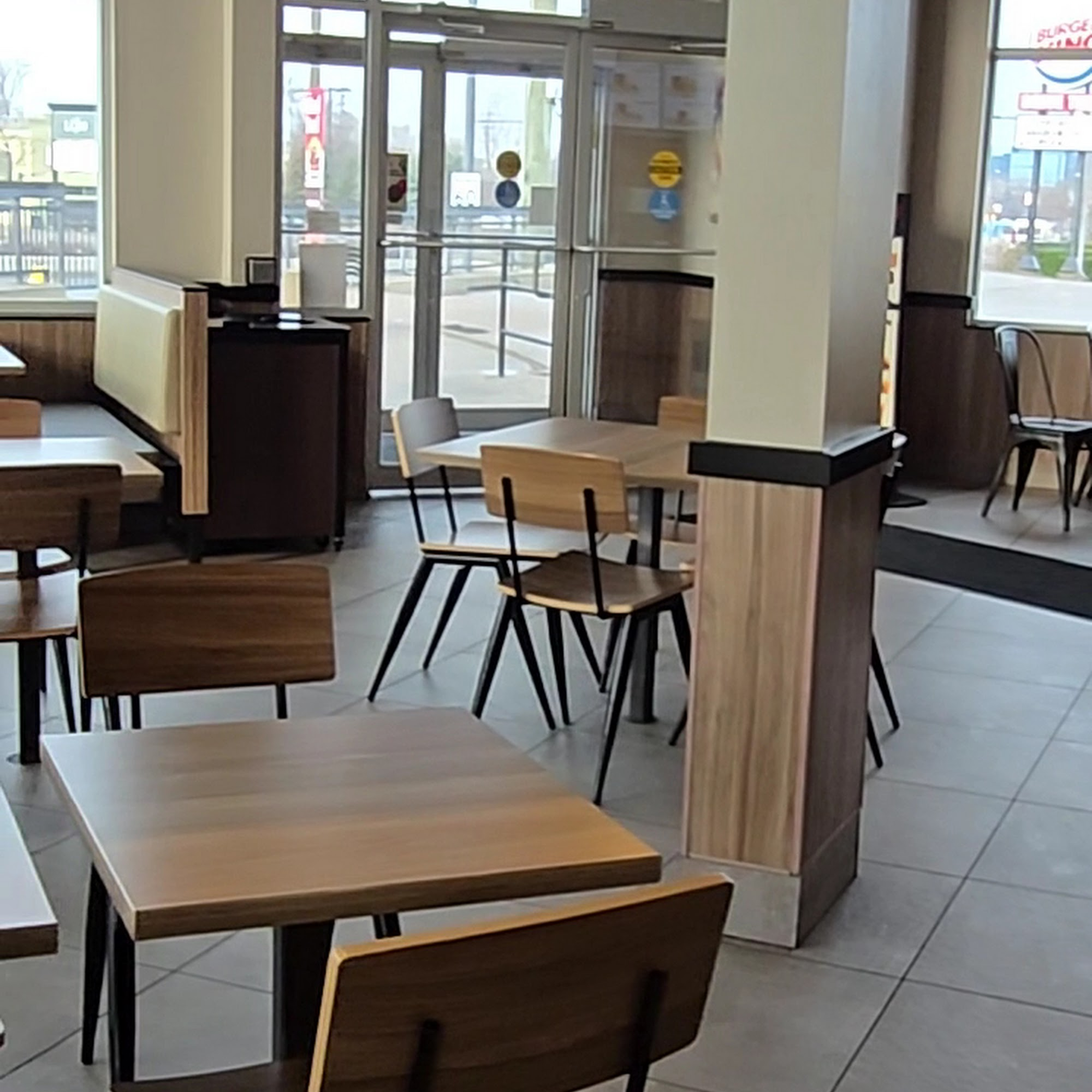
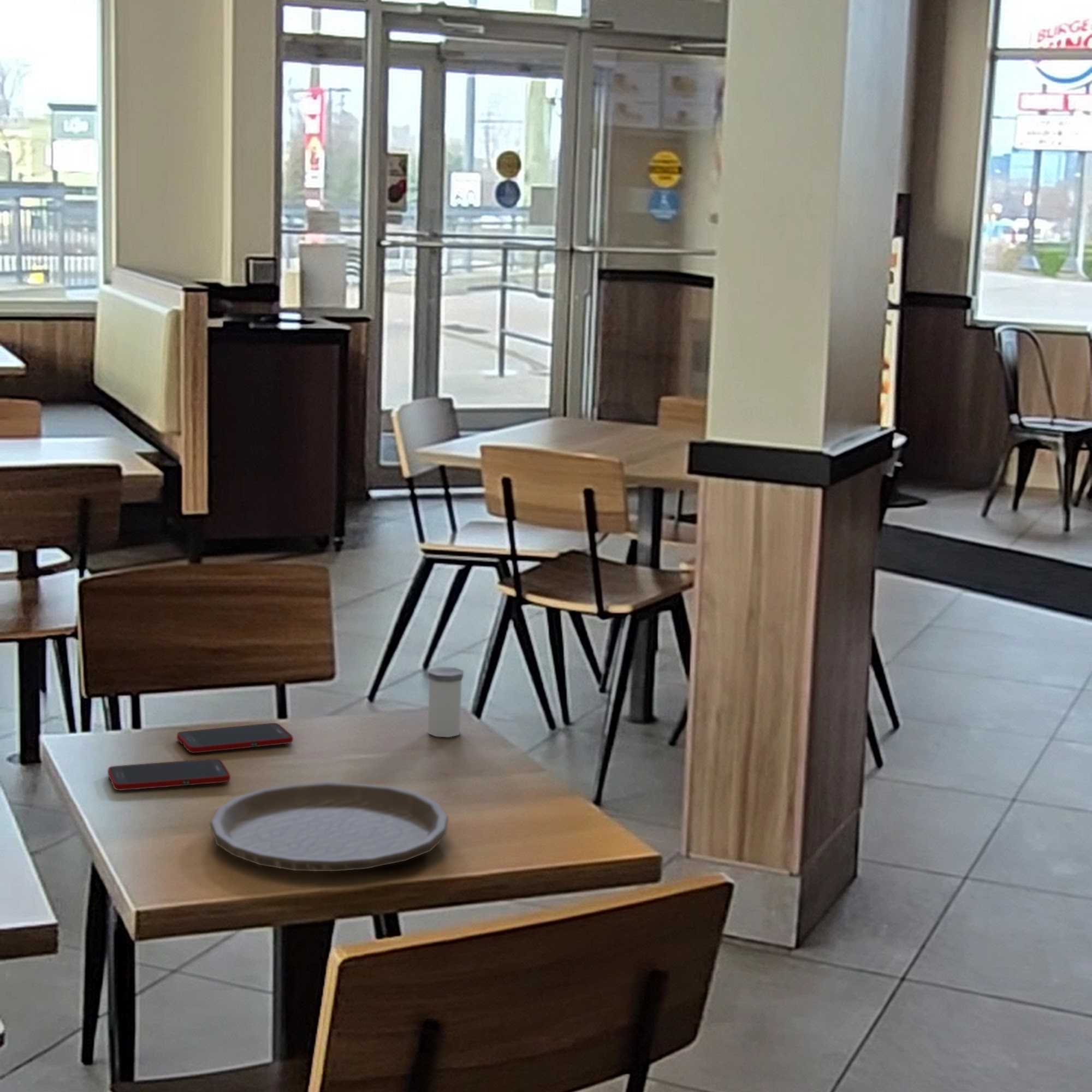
+ plate [209,781,449,872]
+ cell phone [176,722,294,753]
+ cell phone [107,758,231,791]
+ salt shaker [428,666,464,738]
